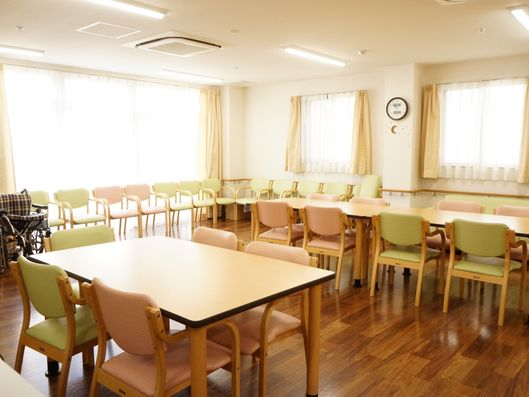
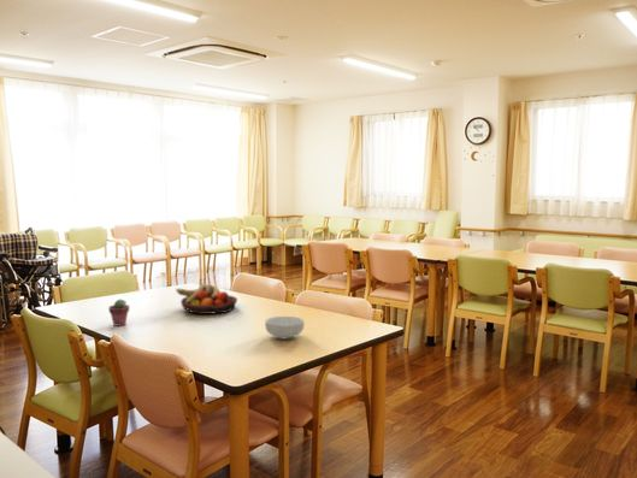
+ fruit bowl [175,283,238,315]
+ cereal bowl [264,315,306,340]
+ potted succulent [107,299,130,327]
